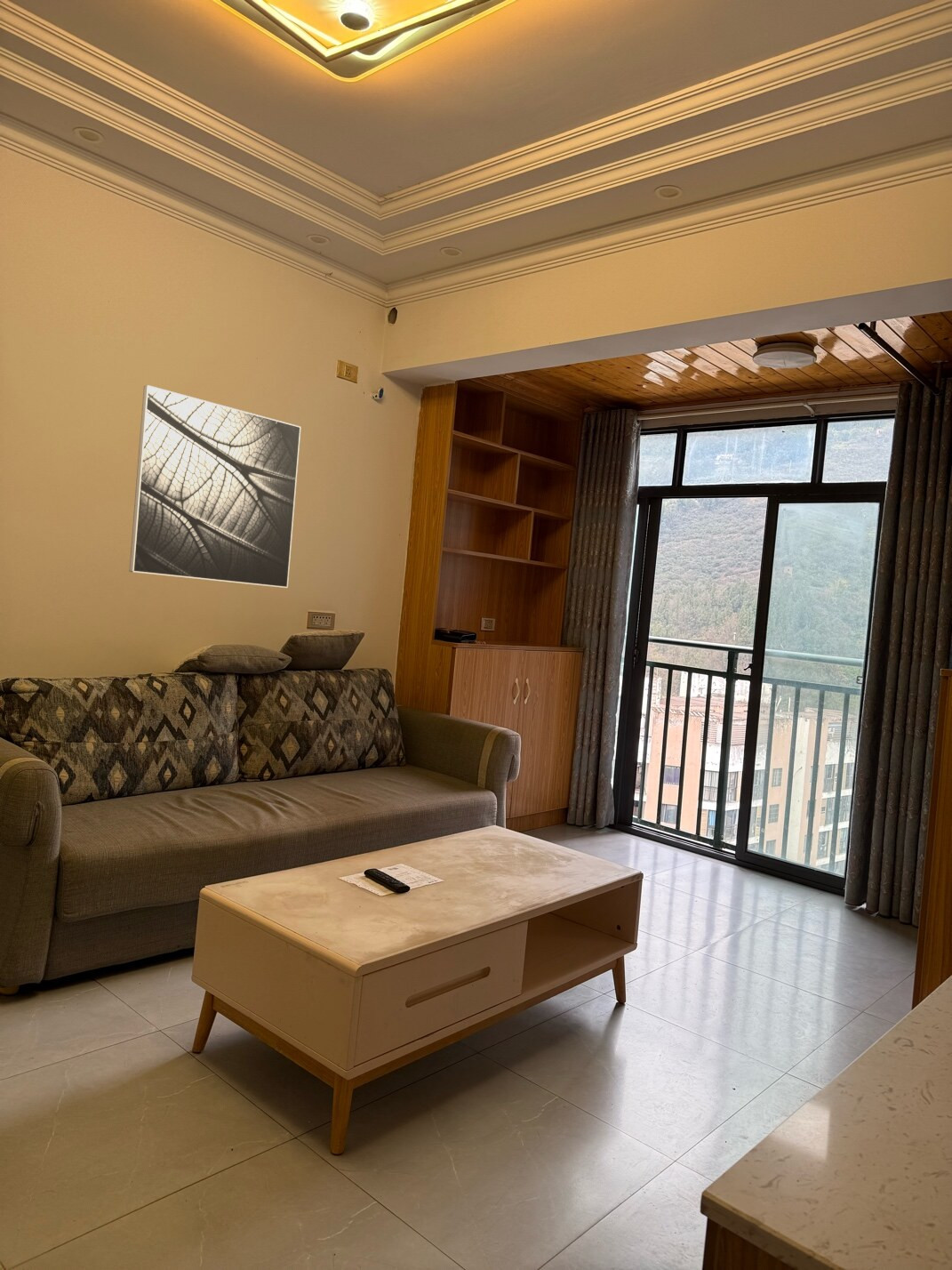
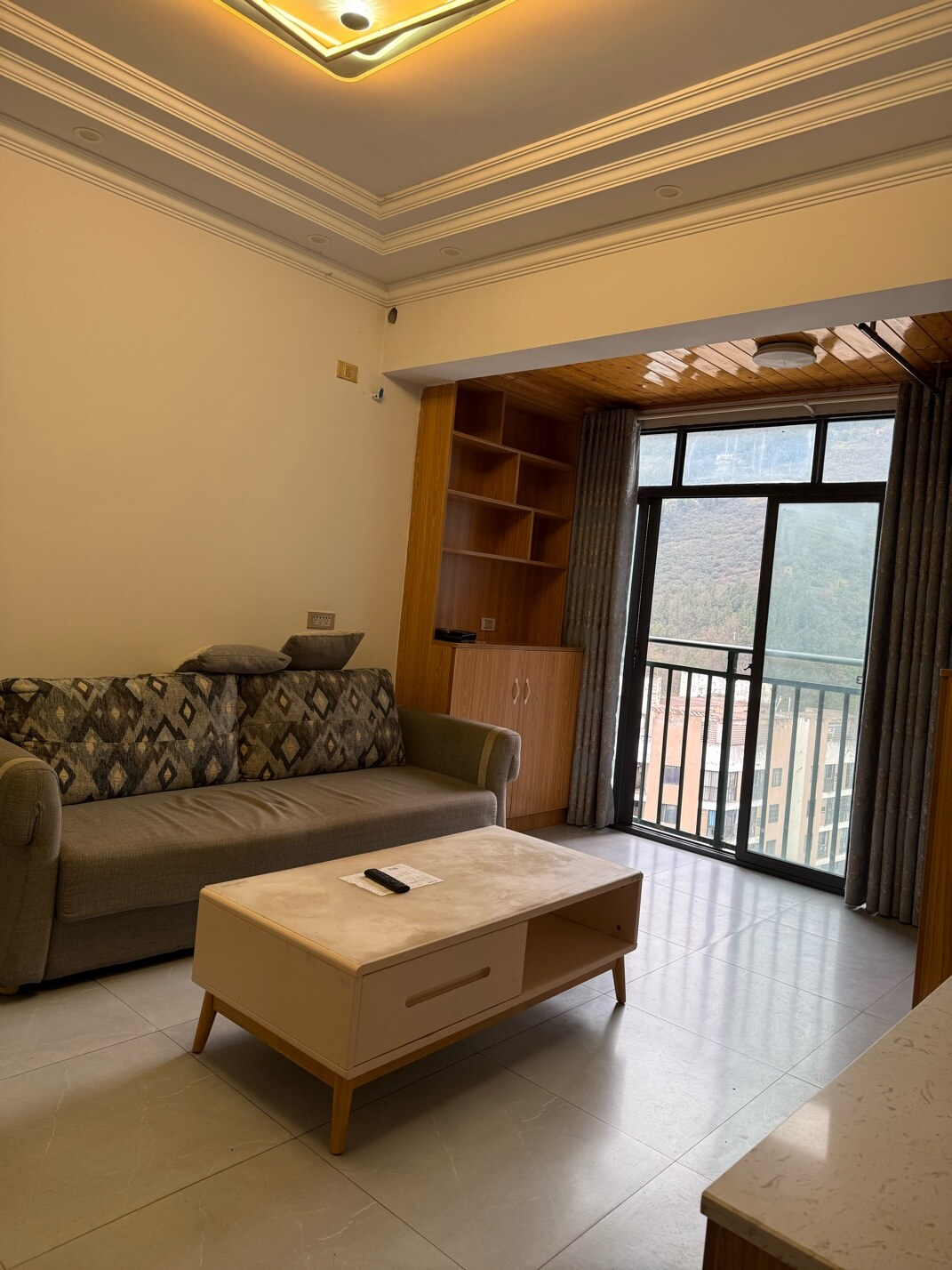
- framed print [128,384,301,589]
